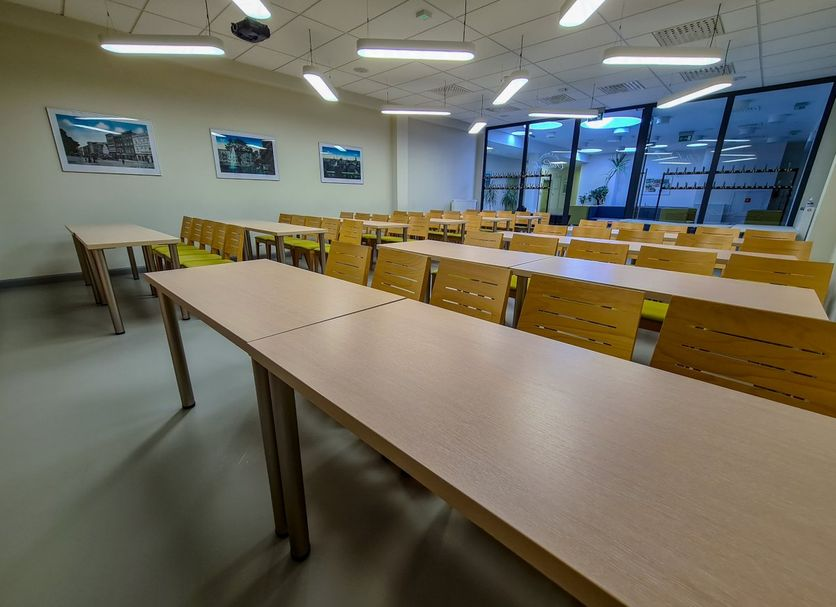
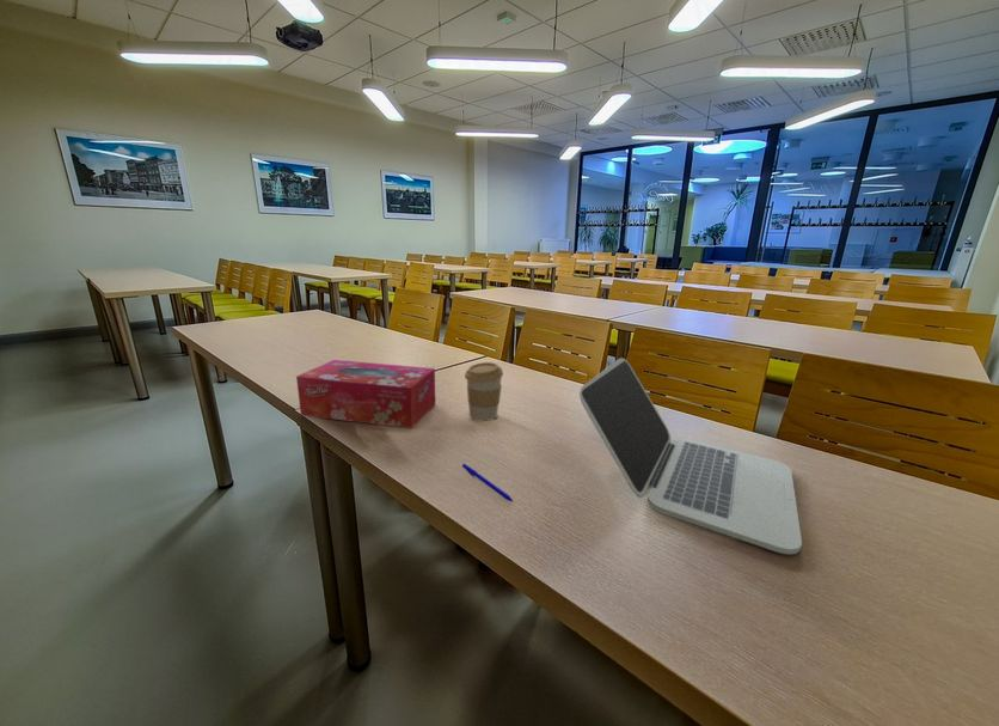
+ laptop [578,356,803,555]
+ pen [461,463,515,504]
+ coffee cup [464,361,504,422]
+ tissue box [295,359,436,429]
